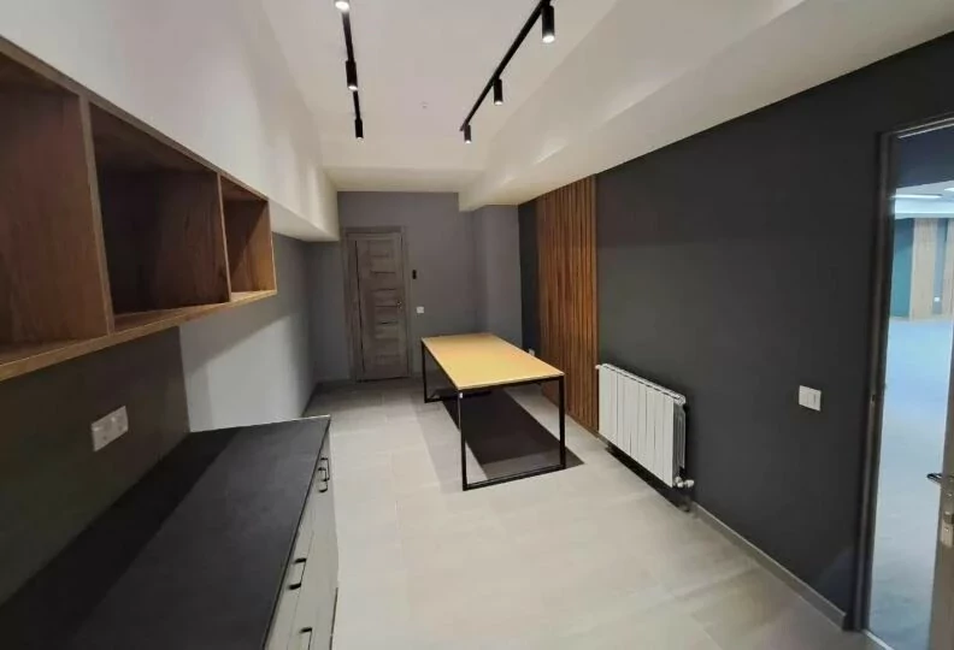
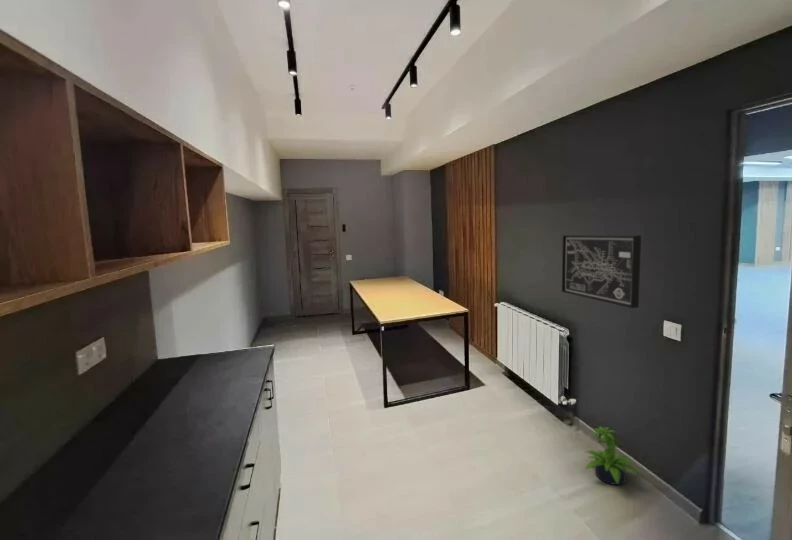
+ wall art [561,234,642,309]
+ potted plant [583,426,642,486]
